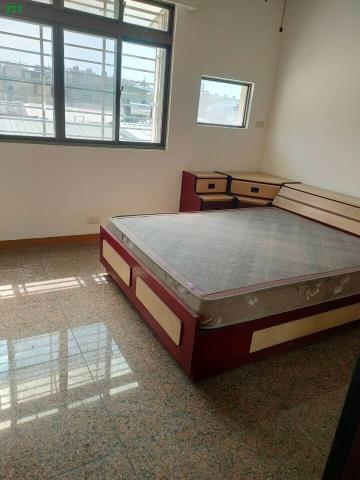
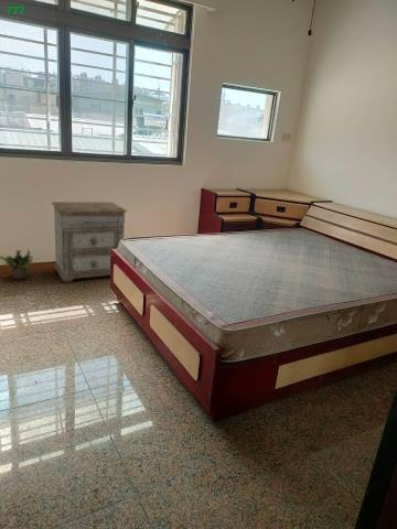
+ potted plant [0,248,34,280]
+ nightstand [51,201,128,283]
